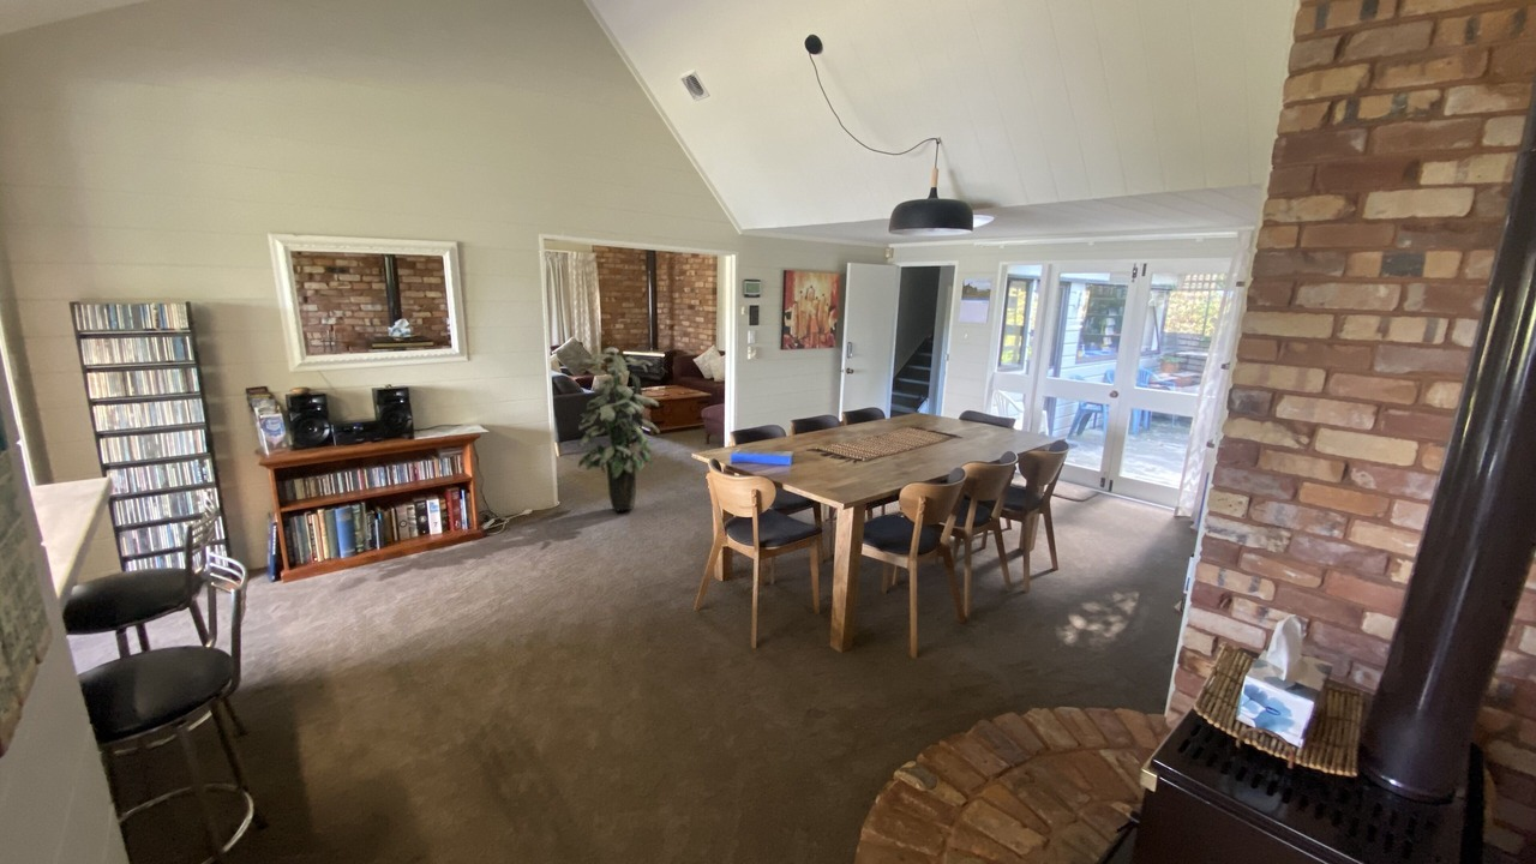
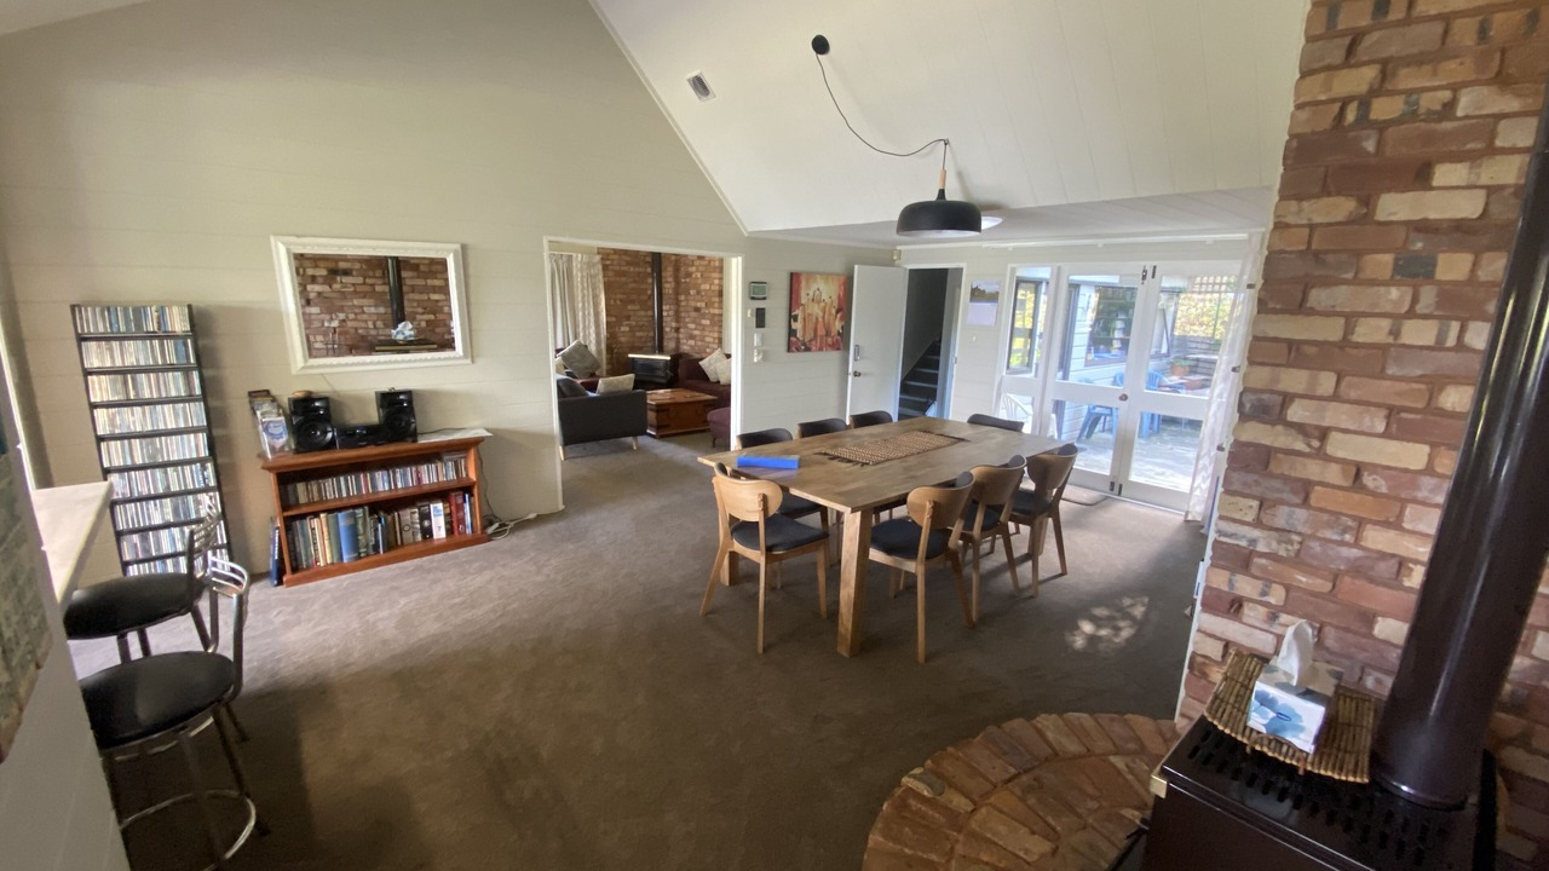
- indoor plant [577,347,661,512]
